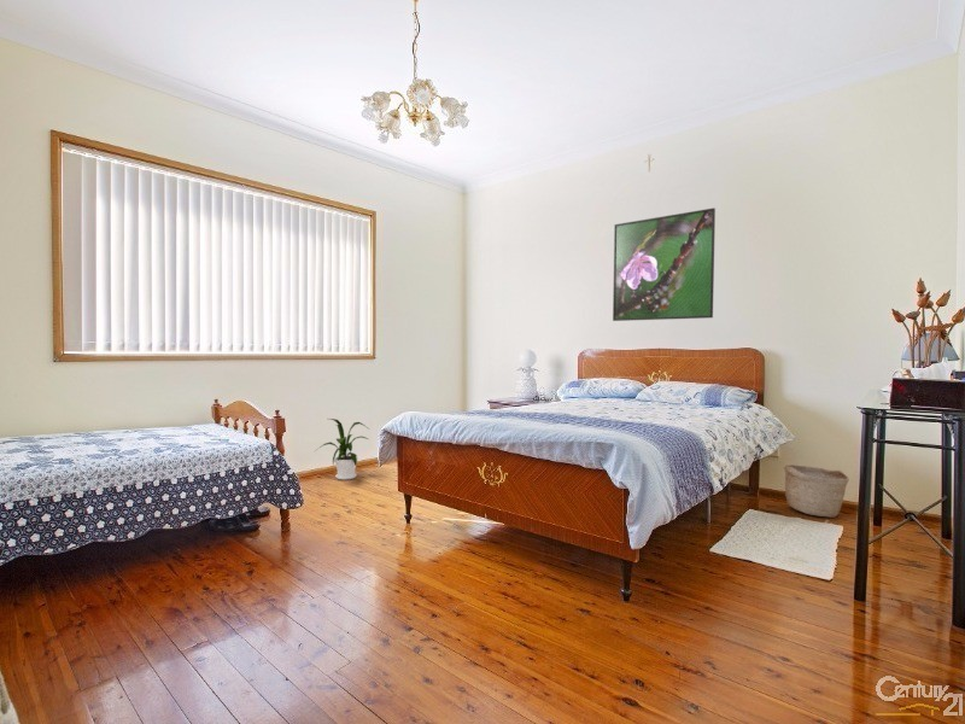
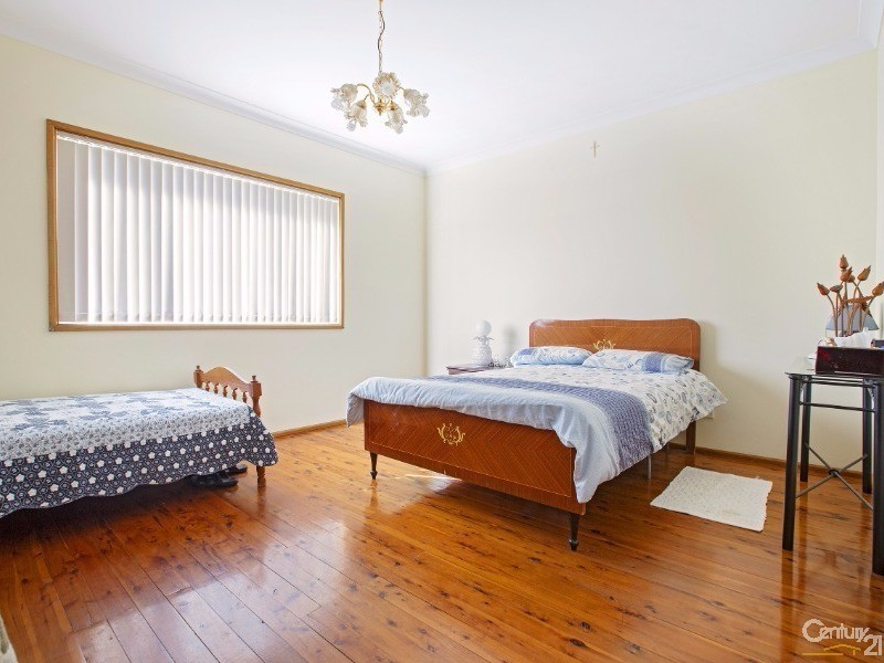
- house plant [314,418,369,480]
- basket [783,463,850,519]
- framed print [612,208,717,322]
